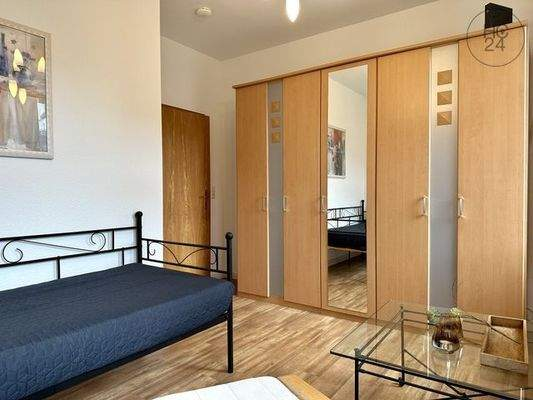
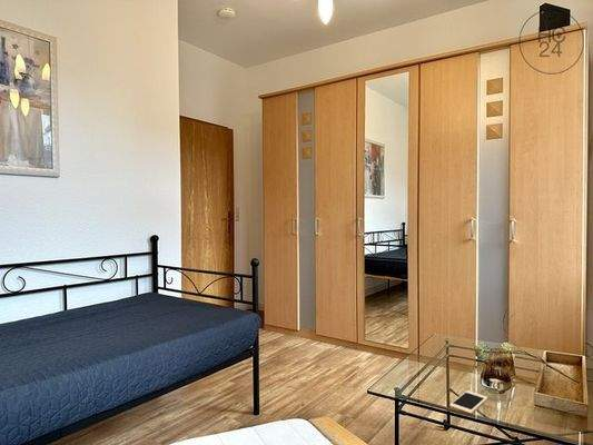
+ cell phone [448,389,488,414]
